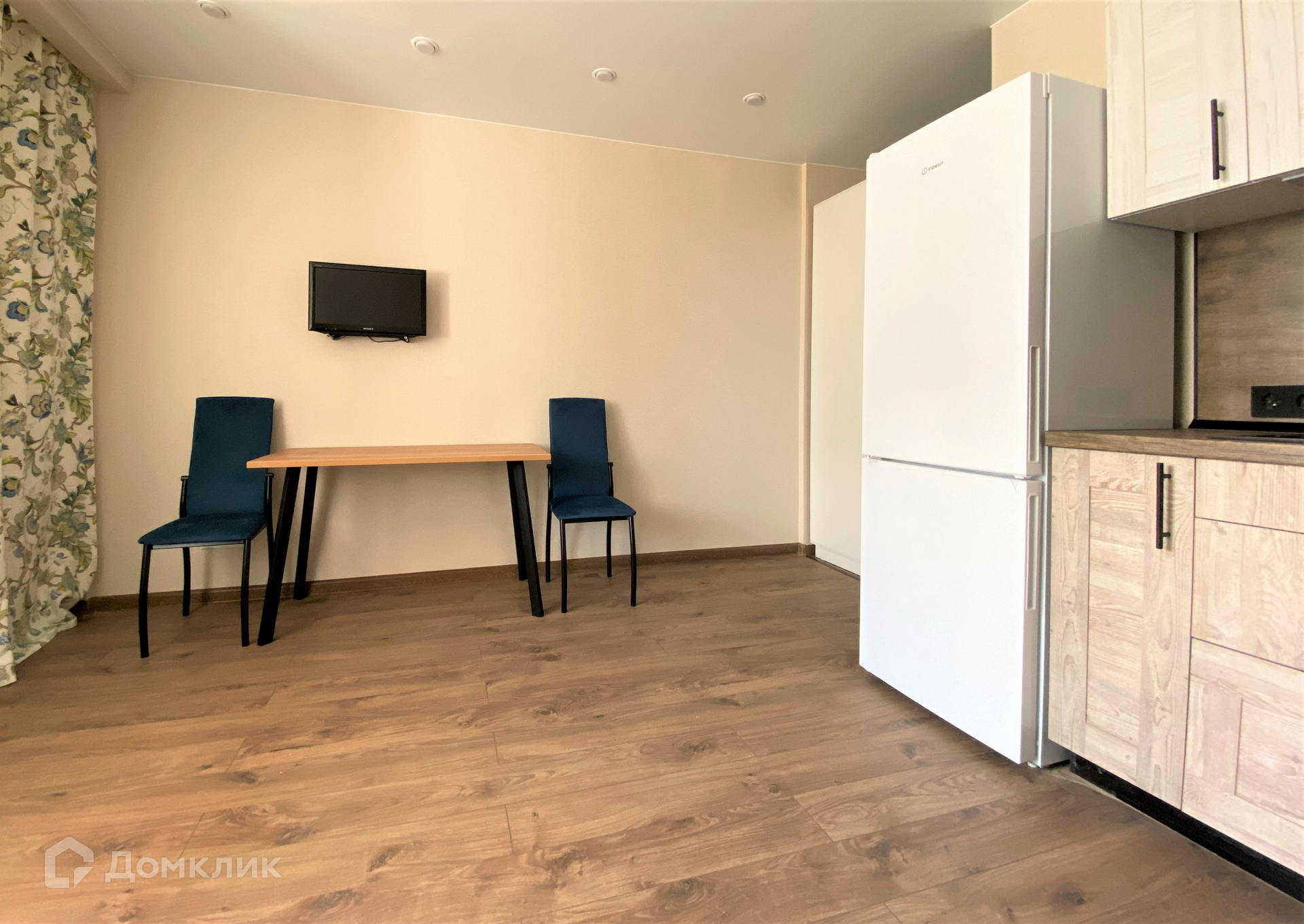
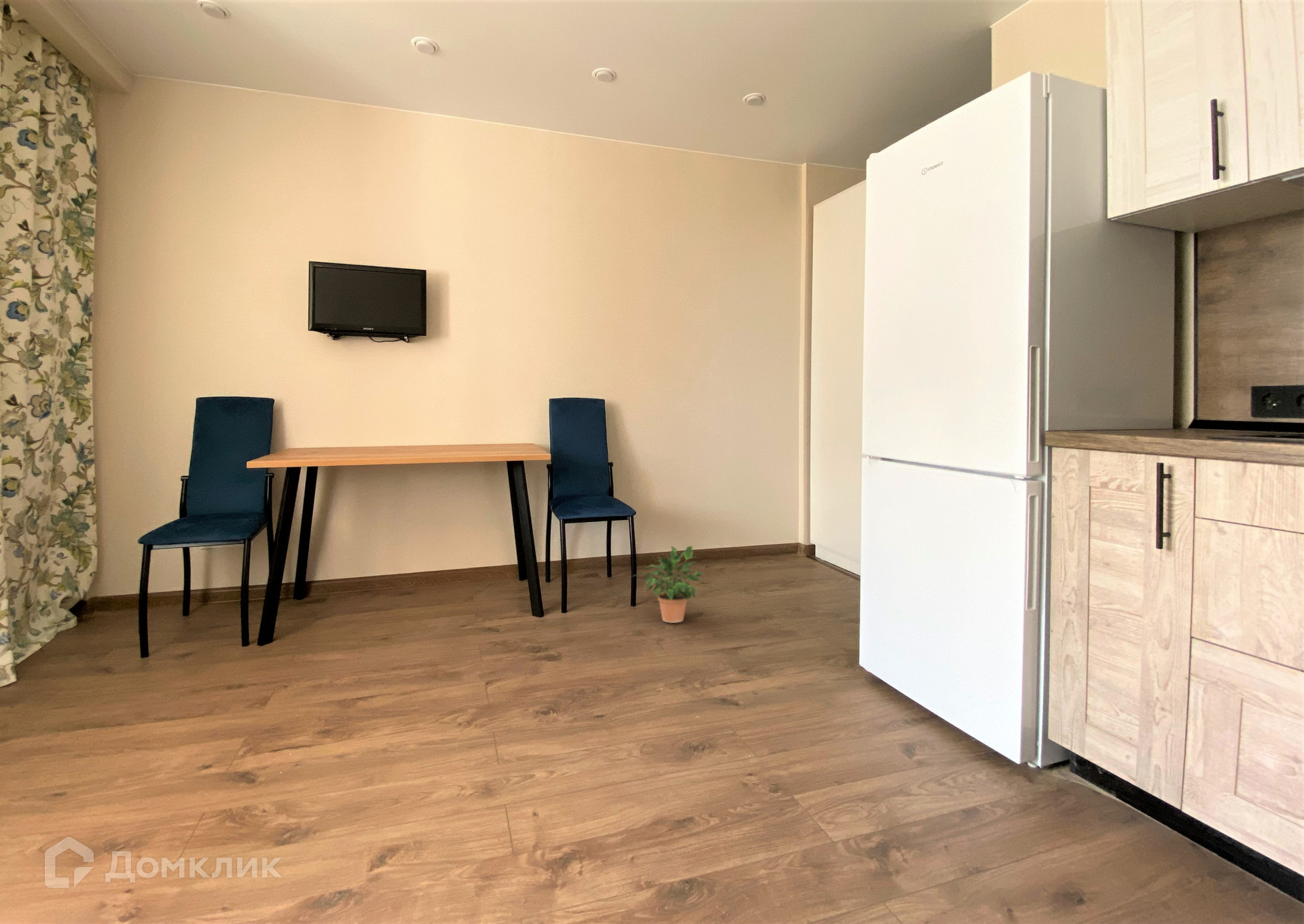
+ potted plant [631,544,706,624]
